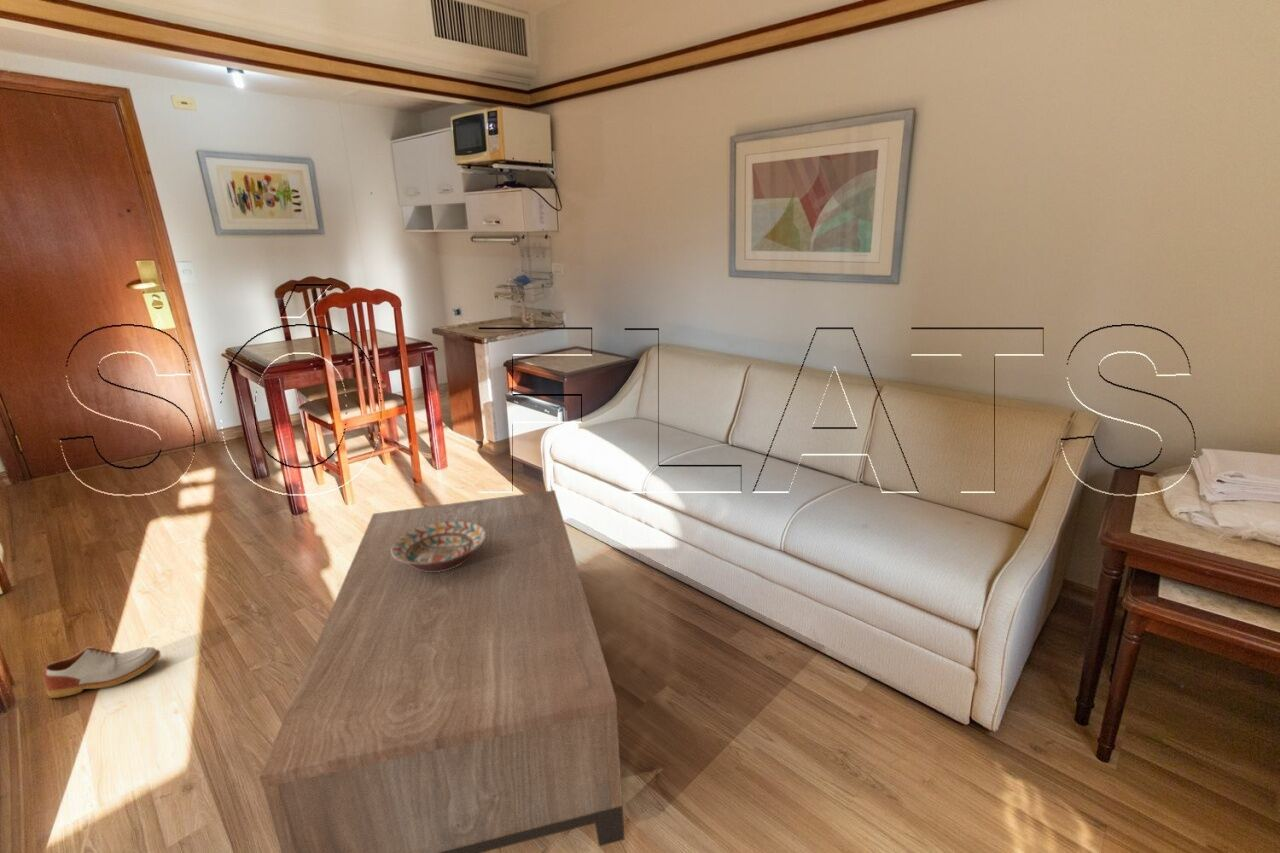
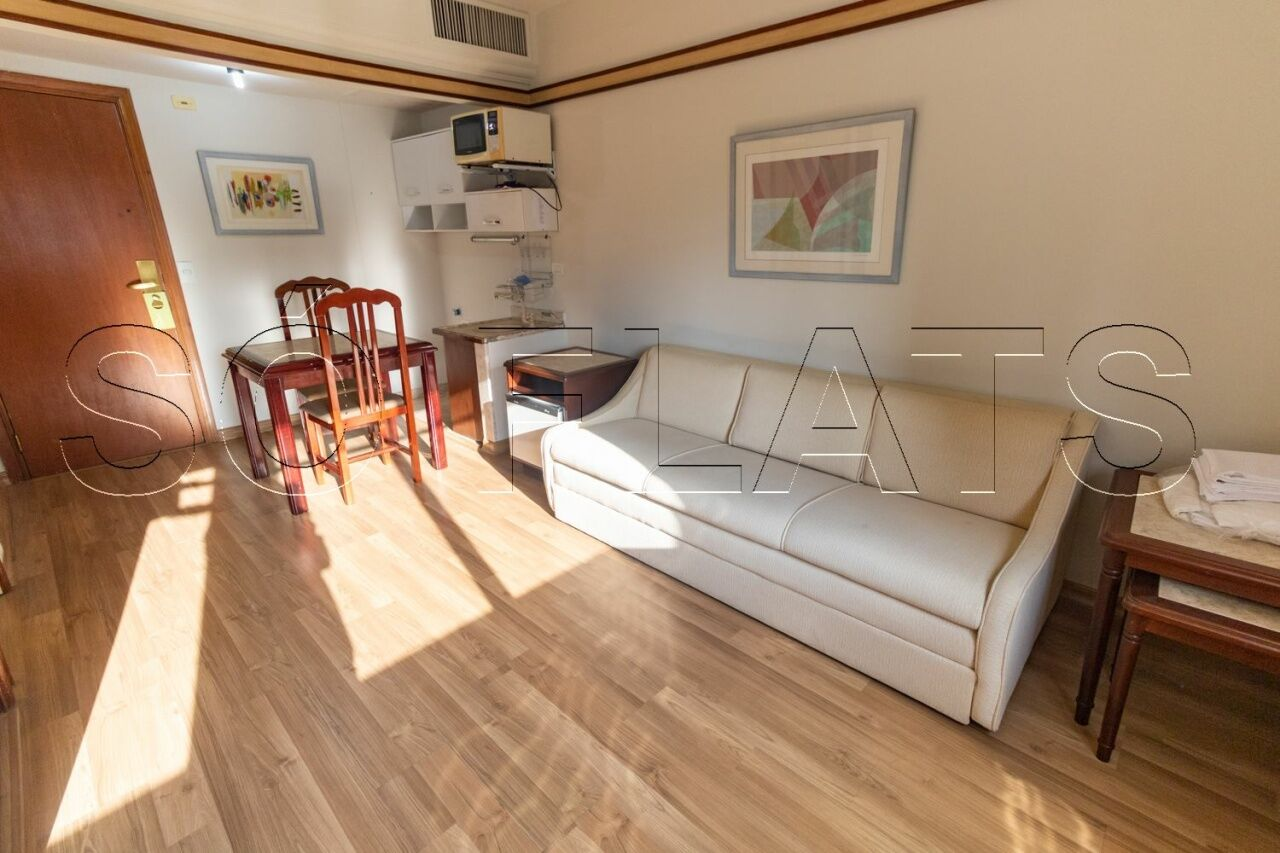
- coffee table [258,489,625,853]
- decorative bowl [391,521,486,572]
- shoe [43,646,161,699]
